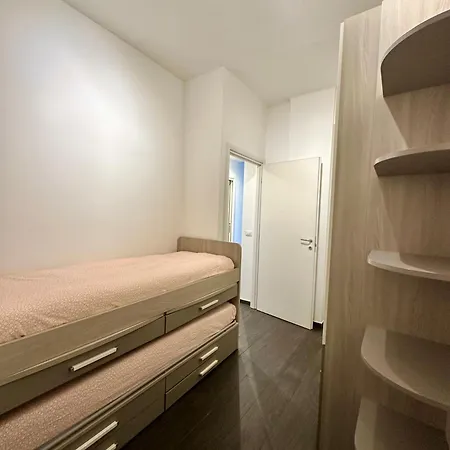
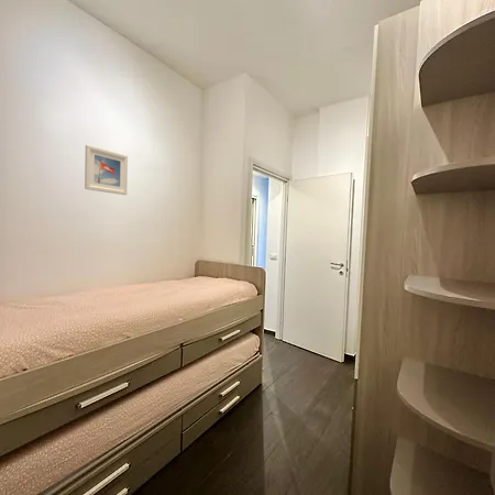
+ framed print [84,143,129,196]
